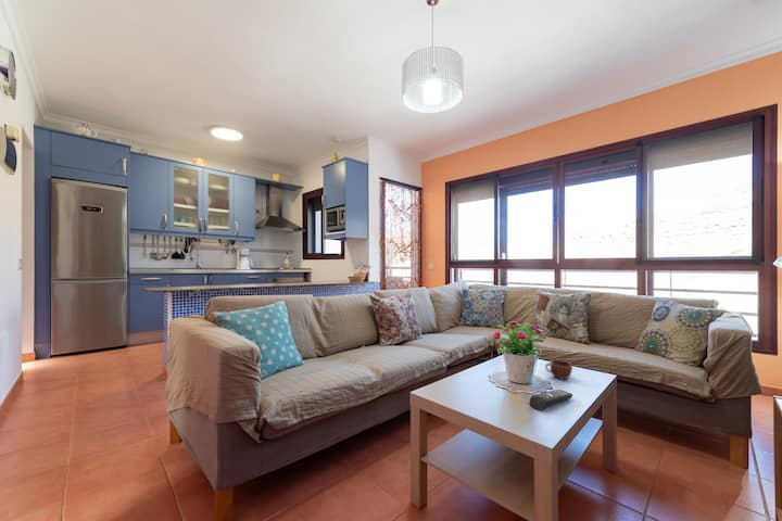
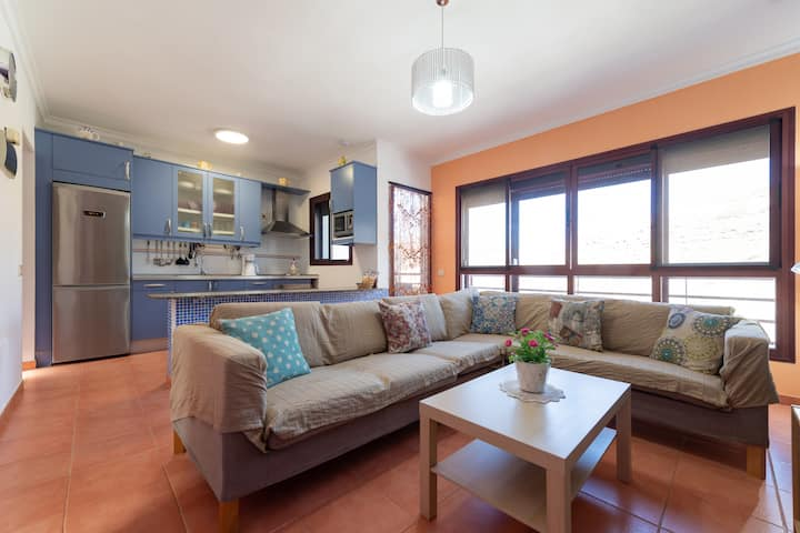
- mug [544,359,573,380]
- remote control [529,389,573,411]
